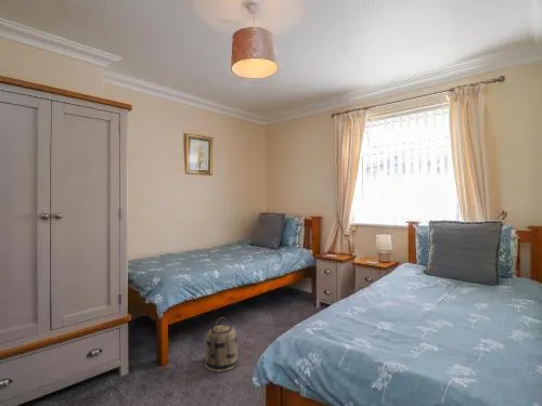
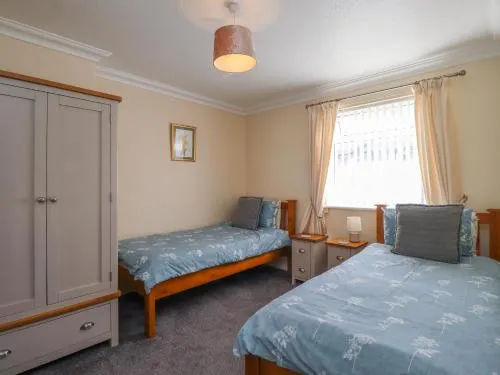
- basket [204,316,240,372]
